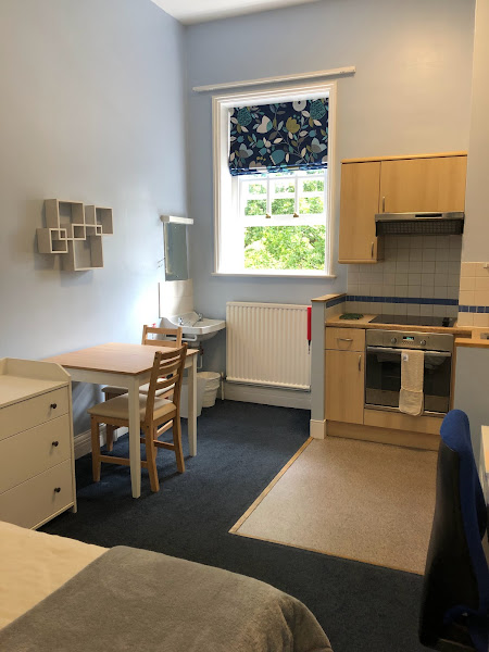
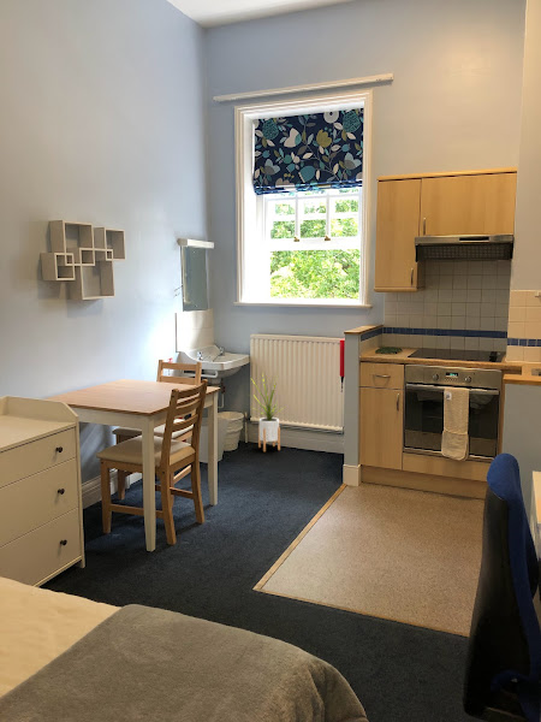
+ house plant [246,371,284,452]
